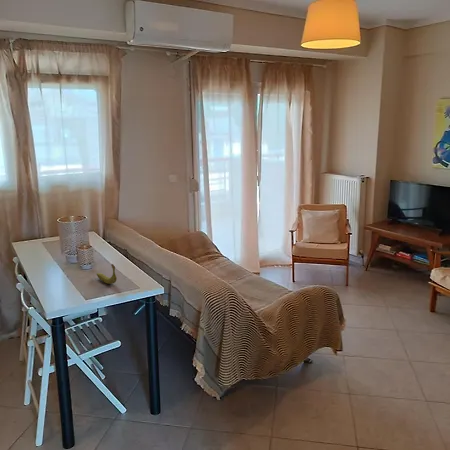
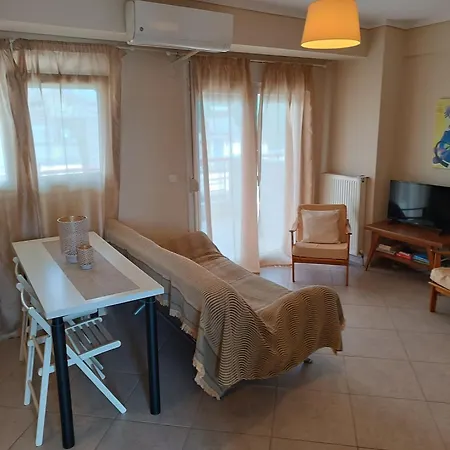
- banana [96,263,118,285]
